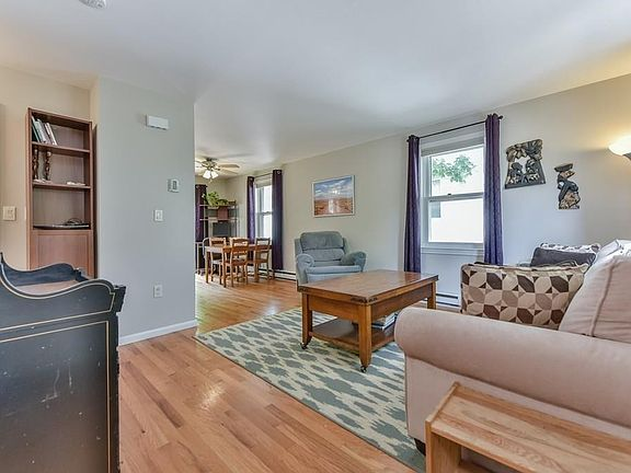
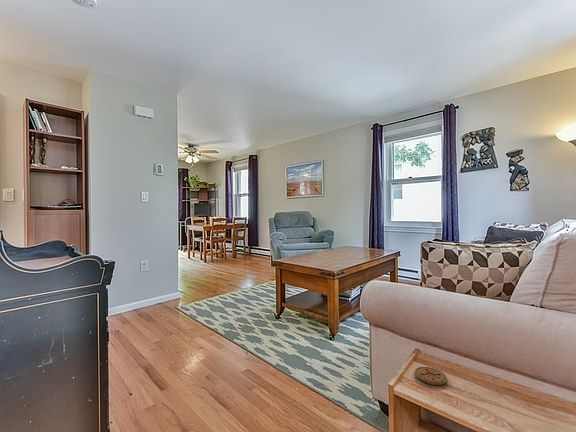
+ coaster [414,366,448,386]
